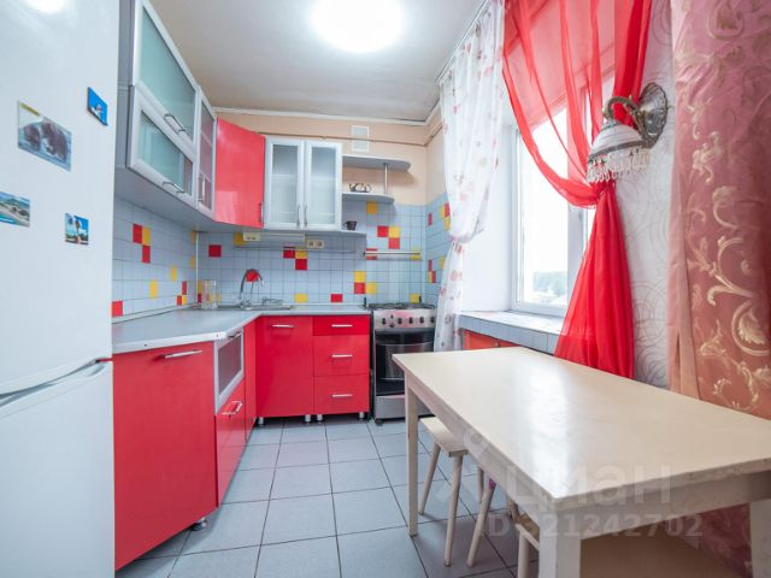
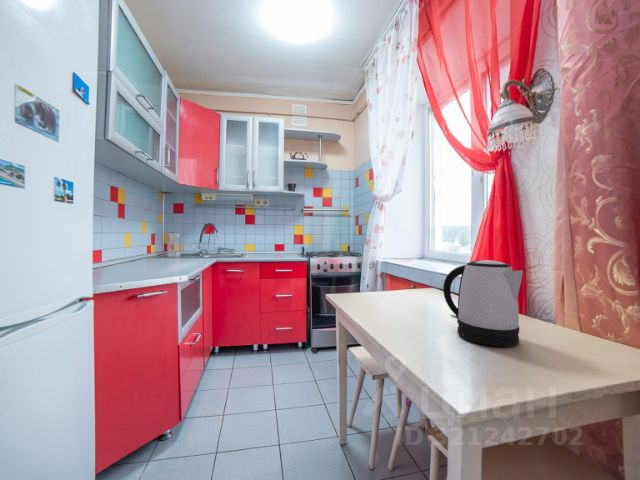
+ kettle [442,259,524,347]
